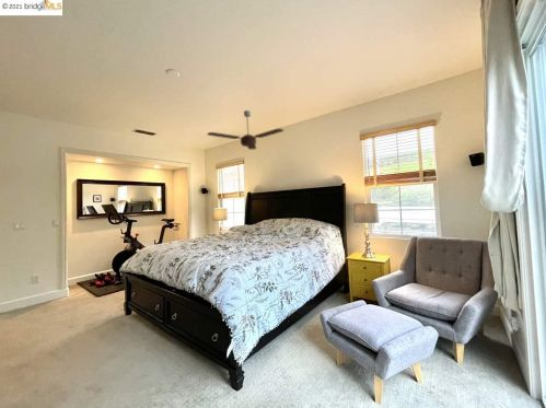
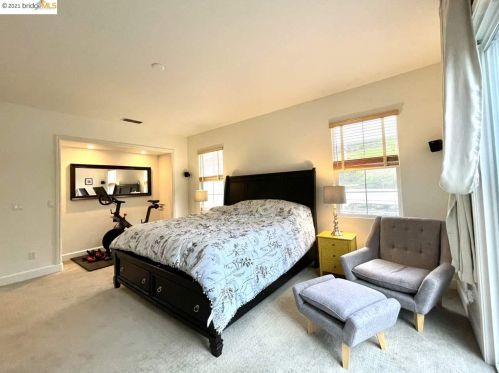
- ceiling fan [206,109,284,151]
